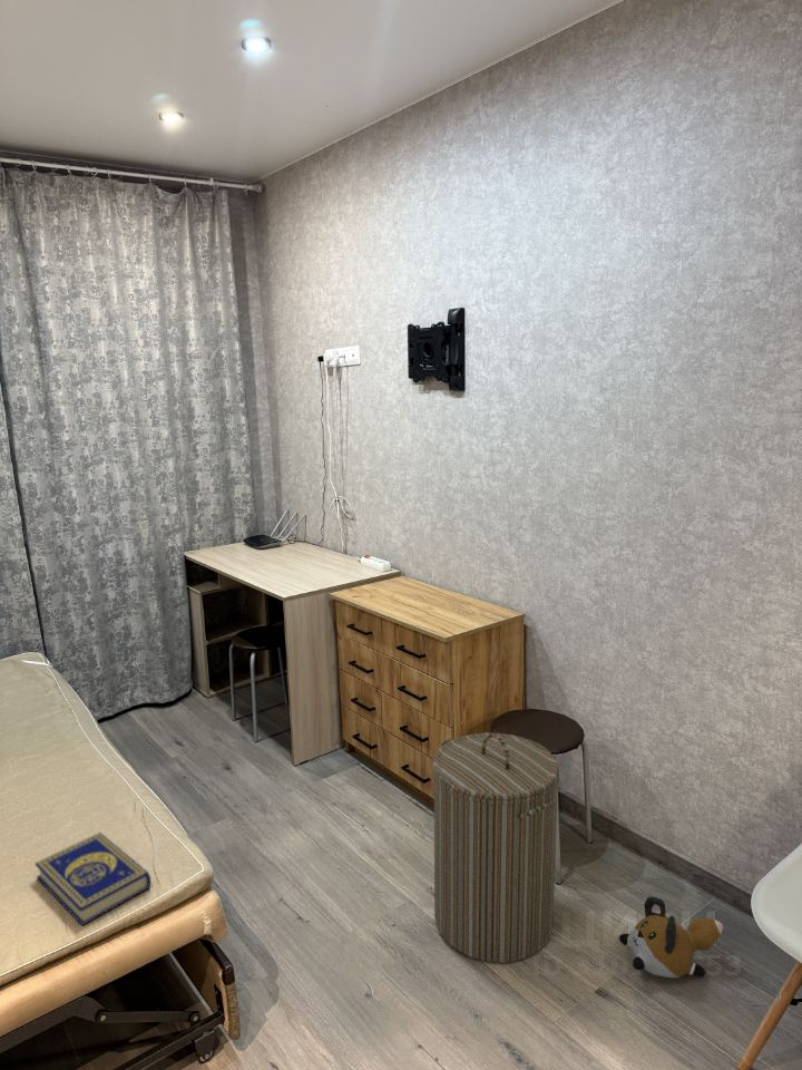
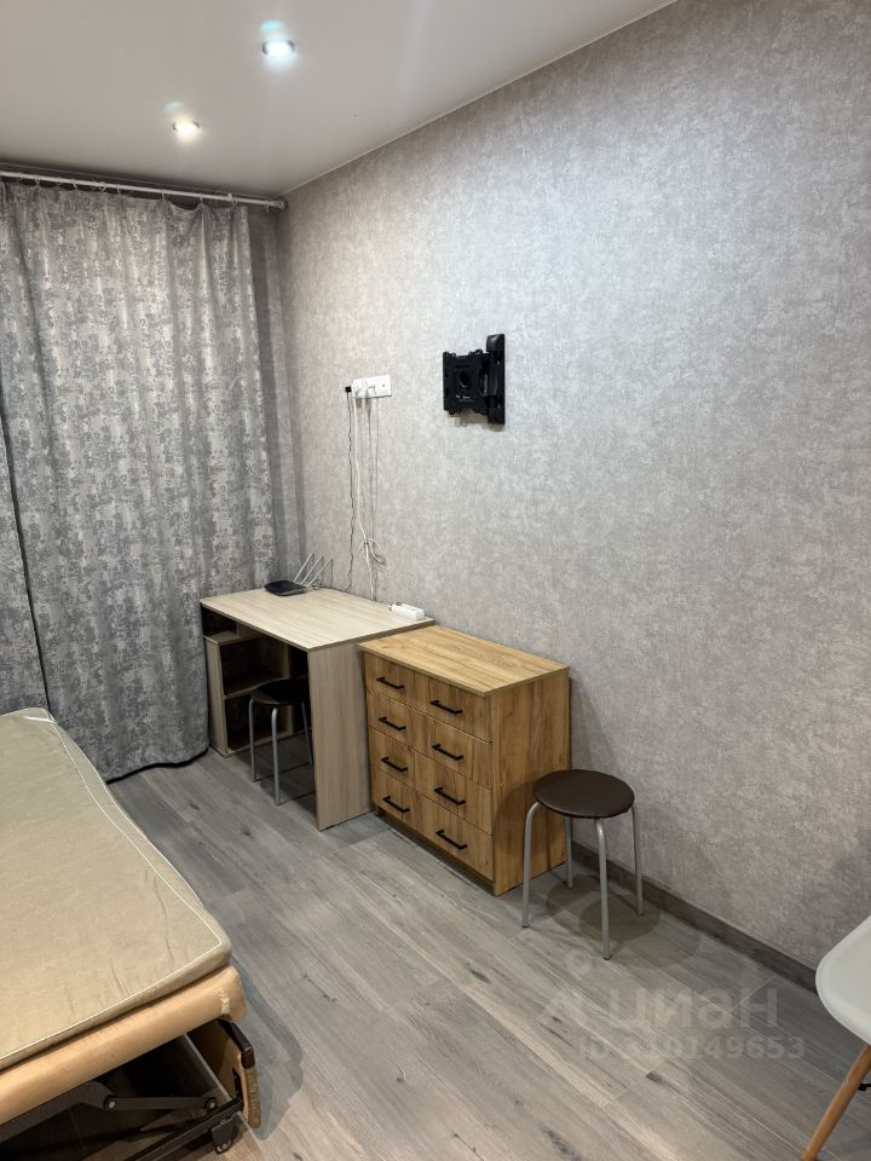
- plush toy [618,895,724,979]
- book [35,831,153,926]
- laundry hamper [432,732,560,964]
